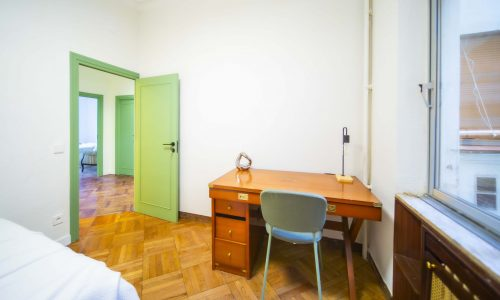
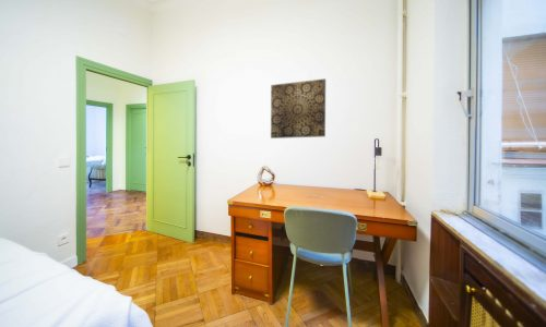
+ wall art [270,77,327,140]
